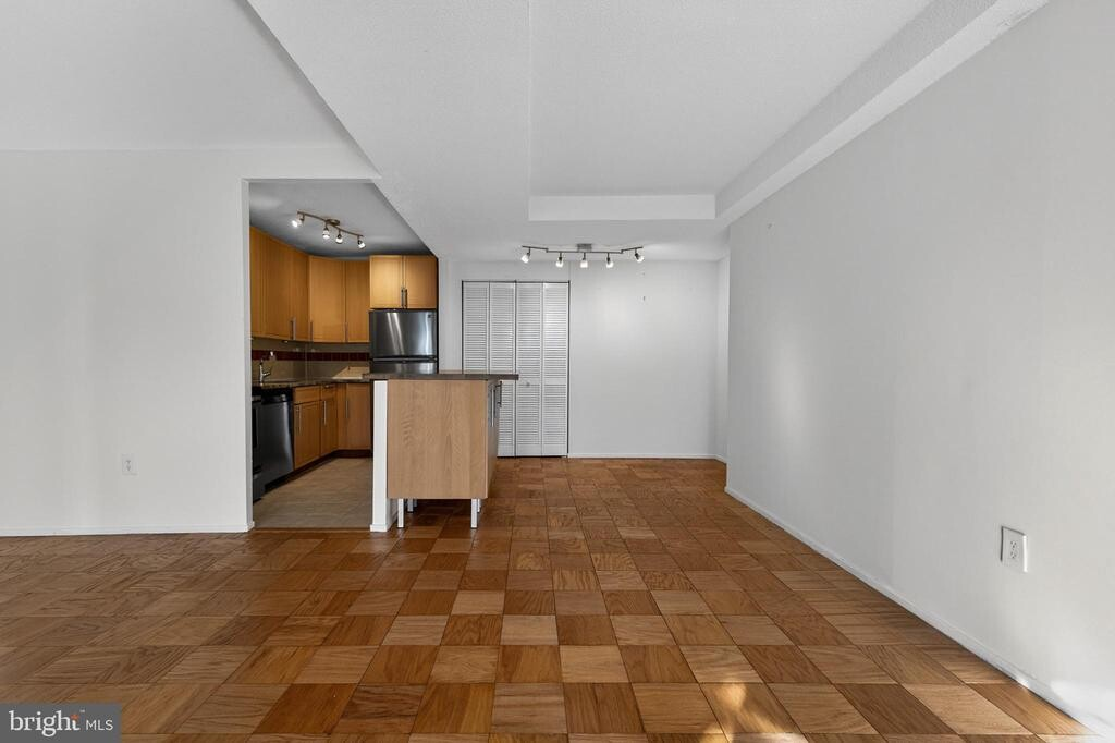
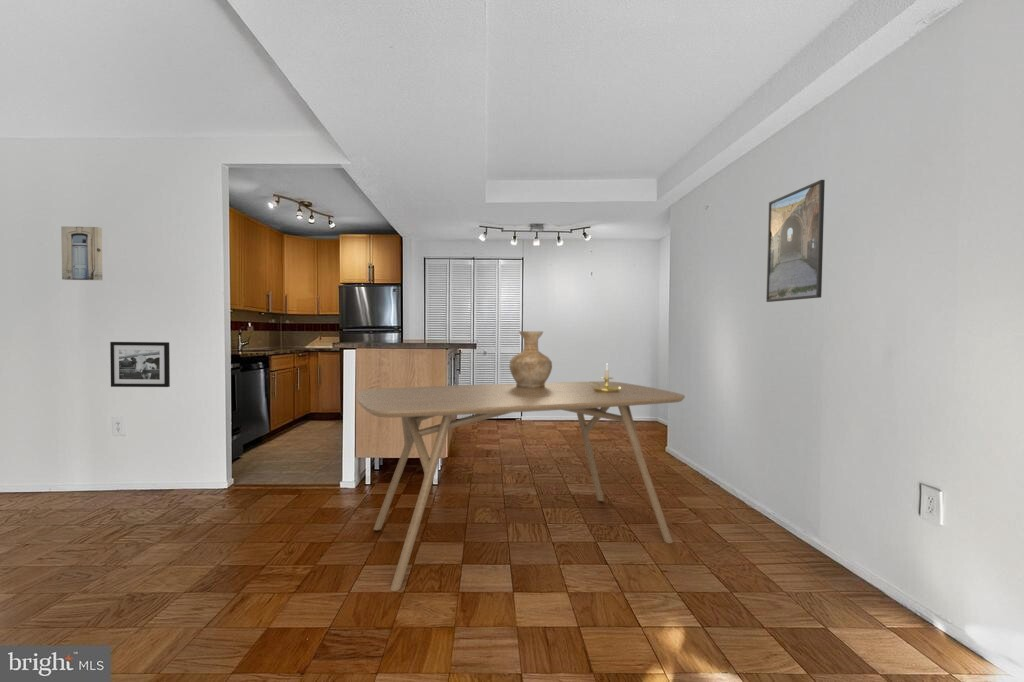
+ candle holder [590,364,620,392]
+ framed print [765,179,826,303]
+ wall art [60,225,103,281]
+ vase [508,330,553,388]
+ dining table [356,380,686,592]
+ picture frame [109,341,171,388]
